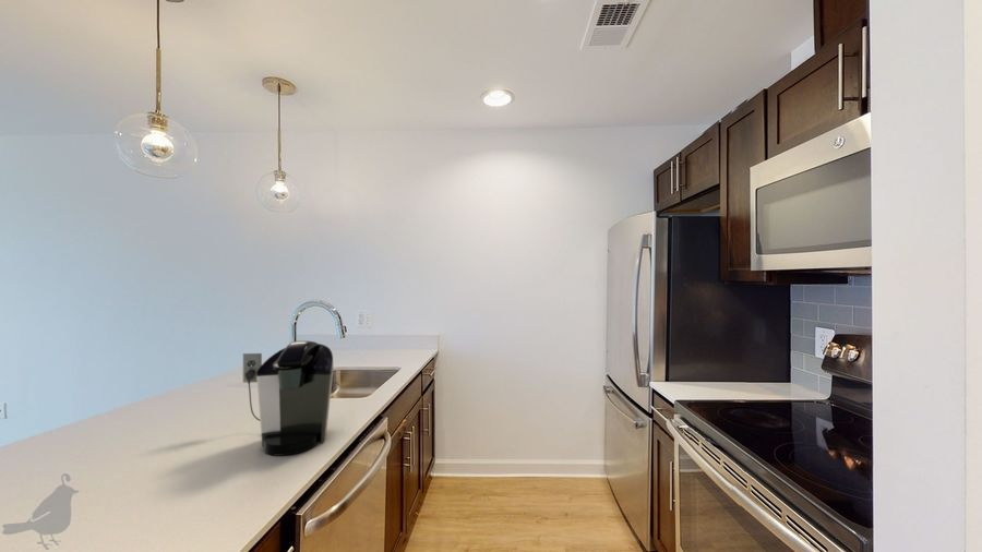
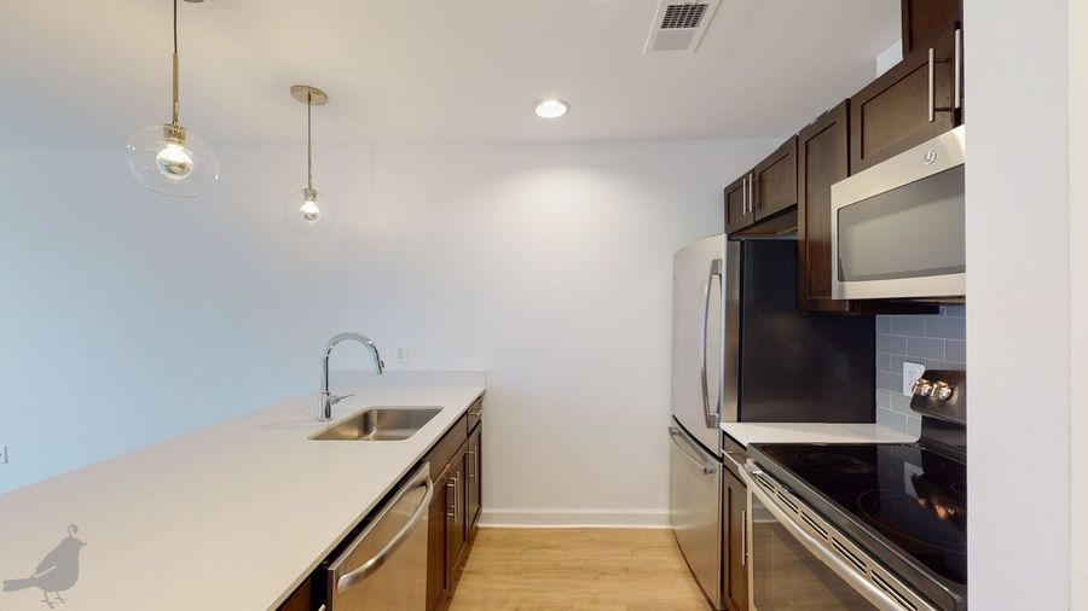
- coffee maker [242,339,335,457]
